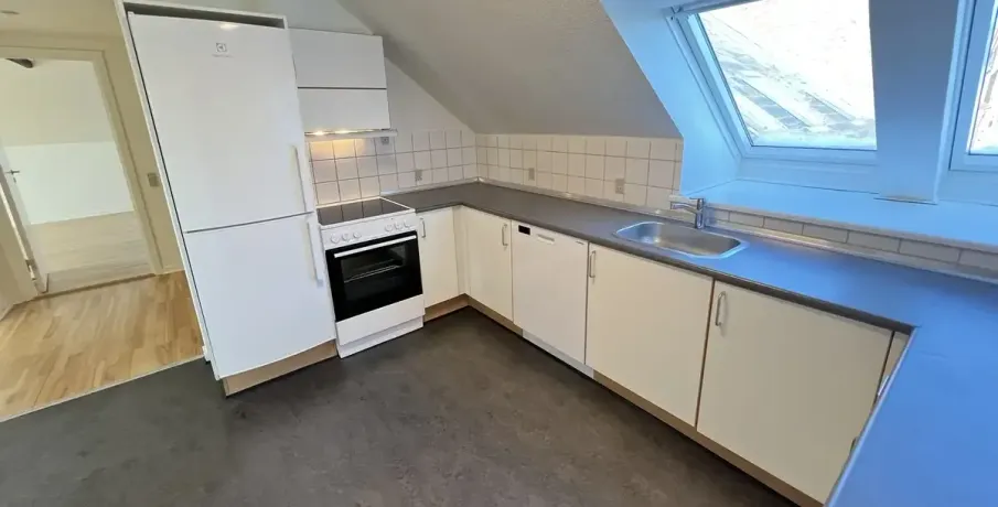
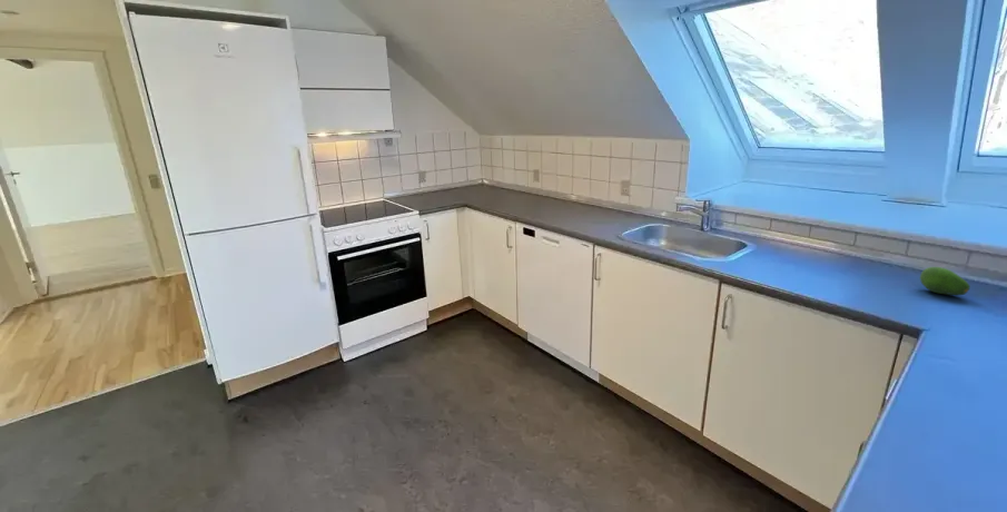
+ fruit [919,266,971,296]
